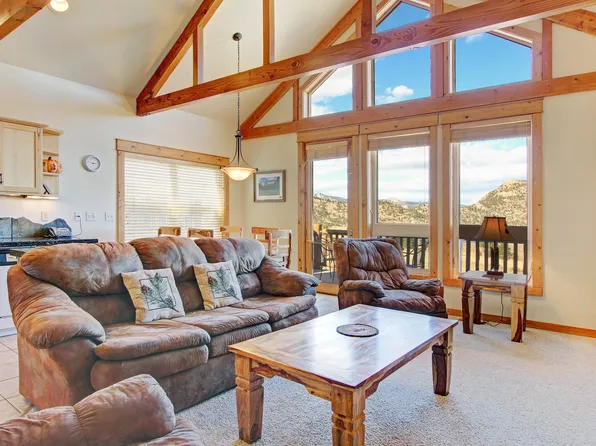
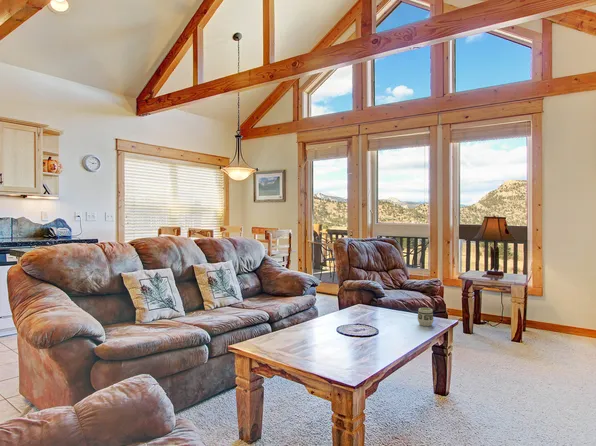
+ cup [417,307,435,327]
